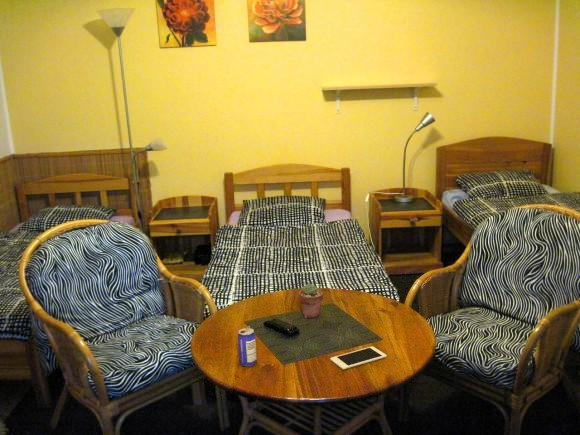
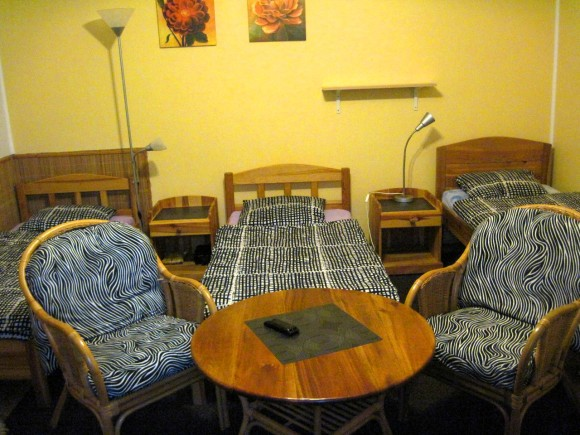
- beer can [237,325,258,367]
- cell phone [329,345,387,370]
- potted succulent [298,282,324,319]
